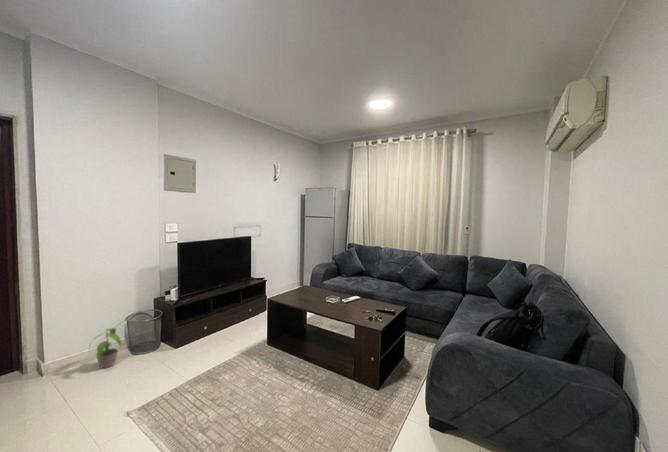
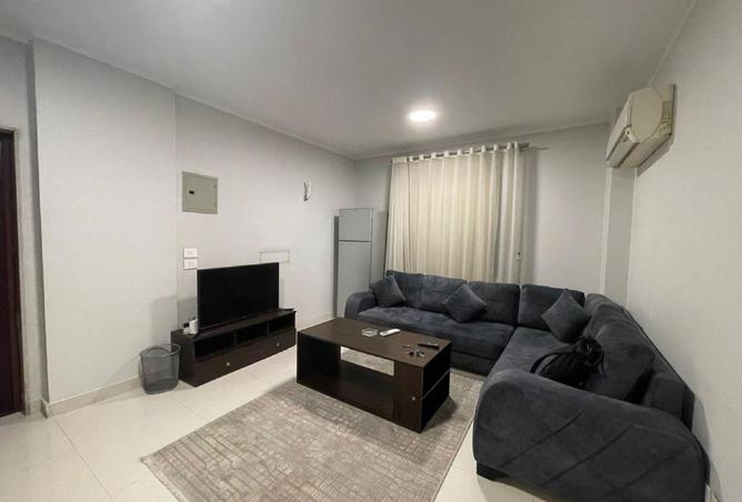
- potted plant [88,327,123,369]
